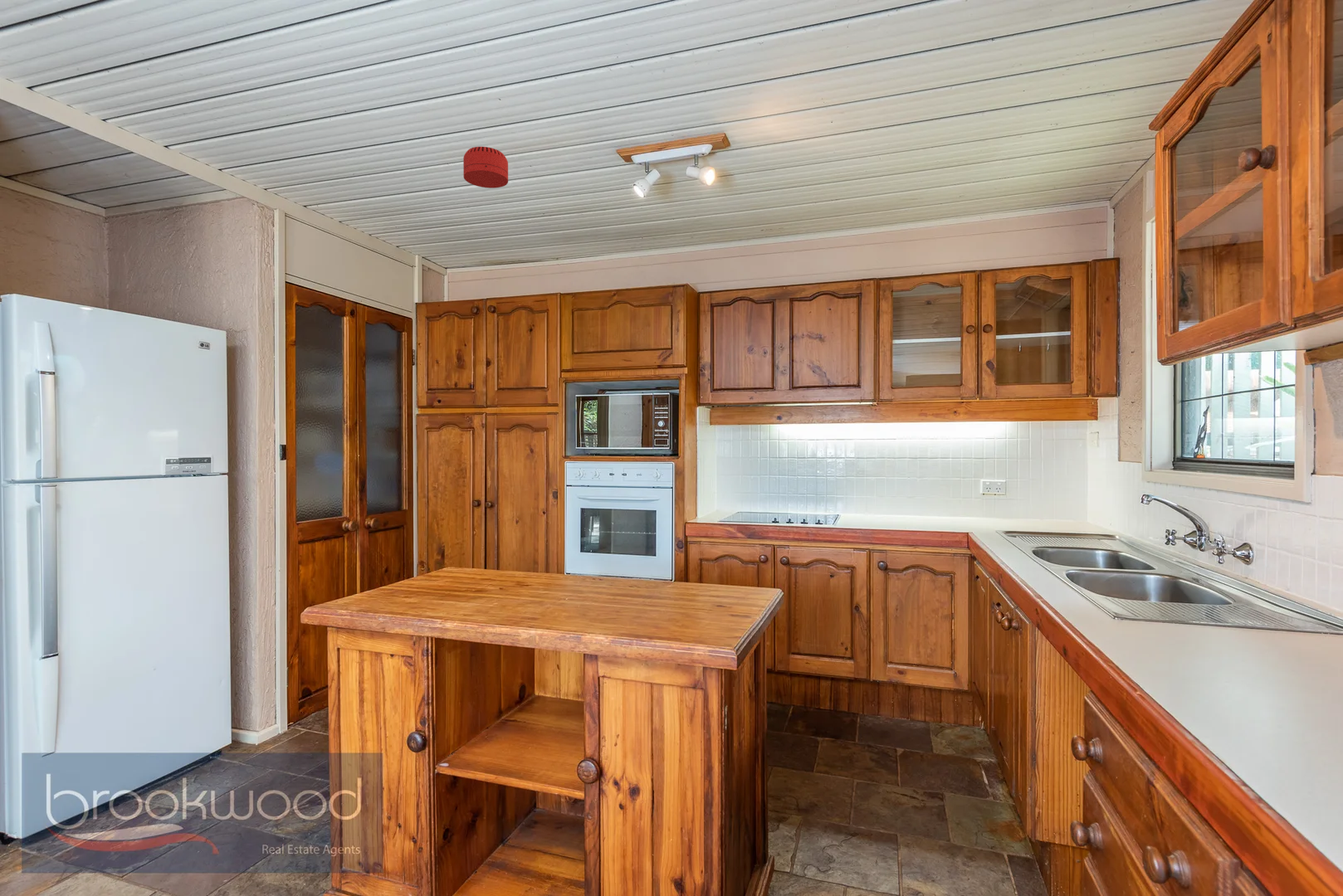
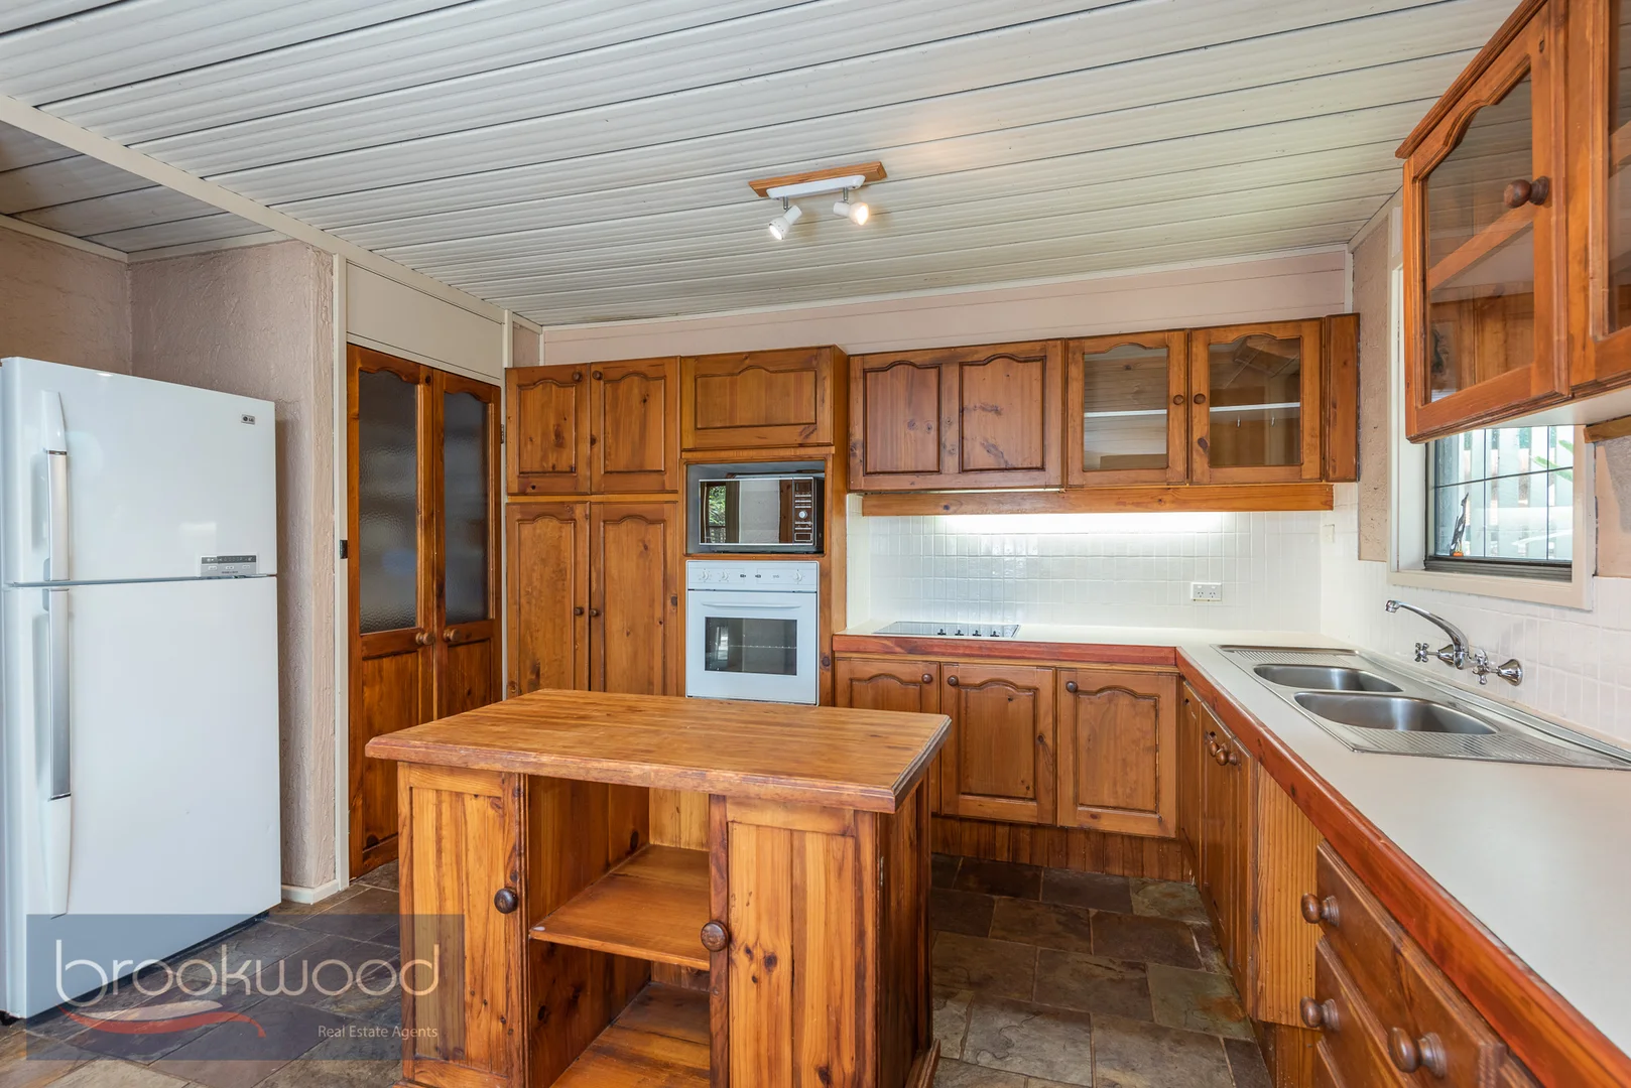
- smoke detector [462,146,509,189]
